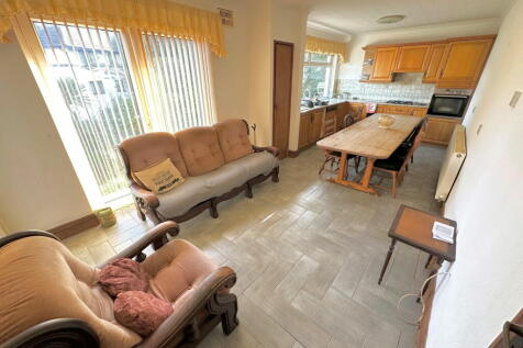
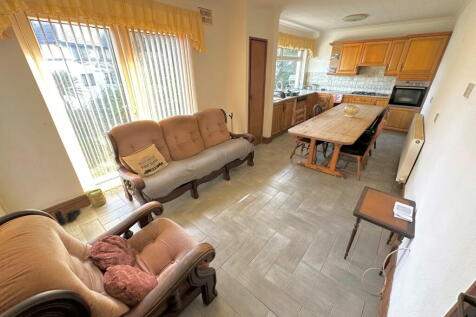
+ boots [54,208,82,226]
